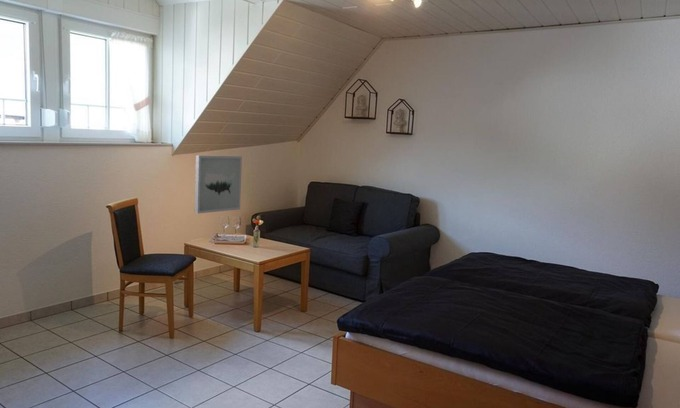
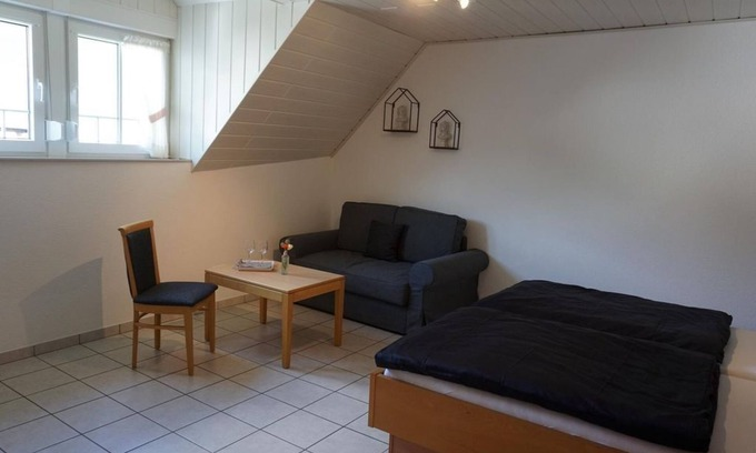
- wall art [194,154,243,214]
